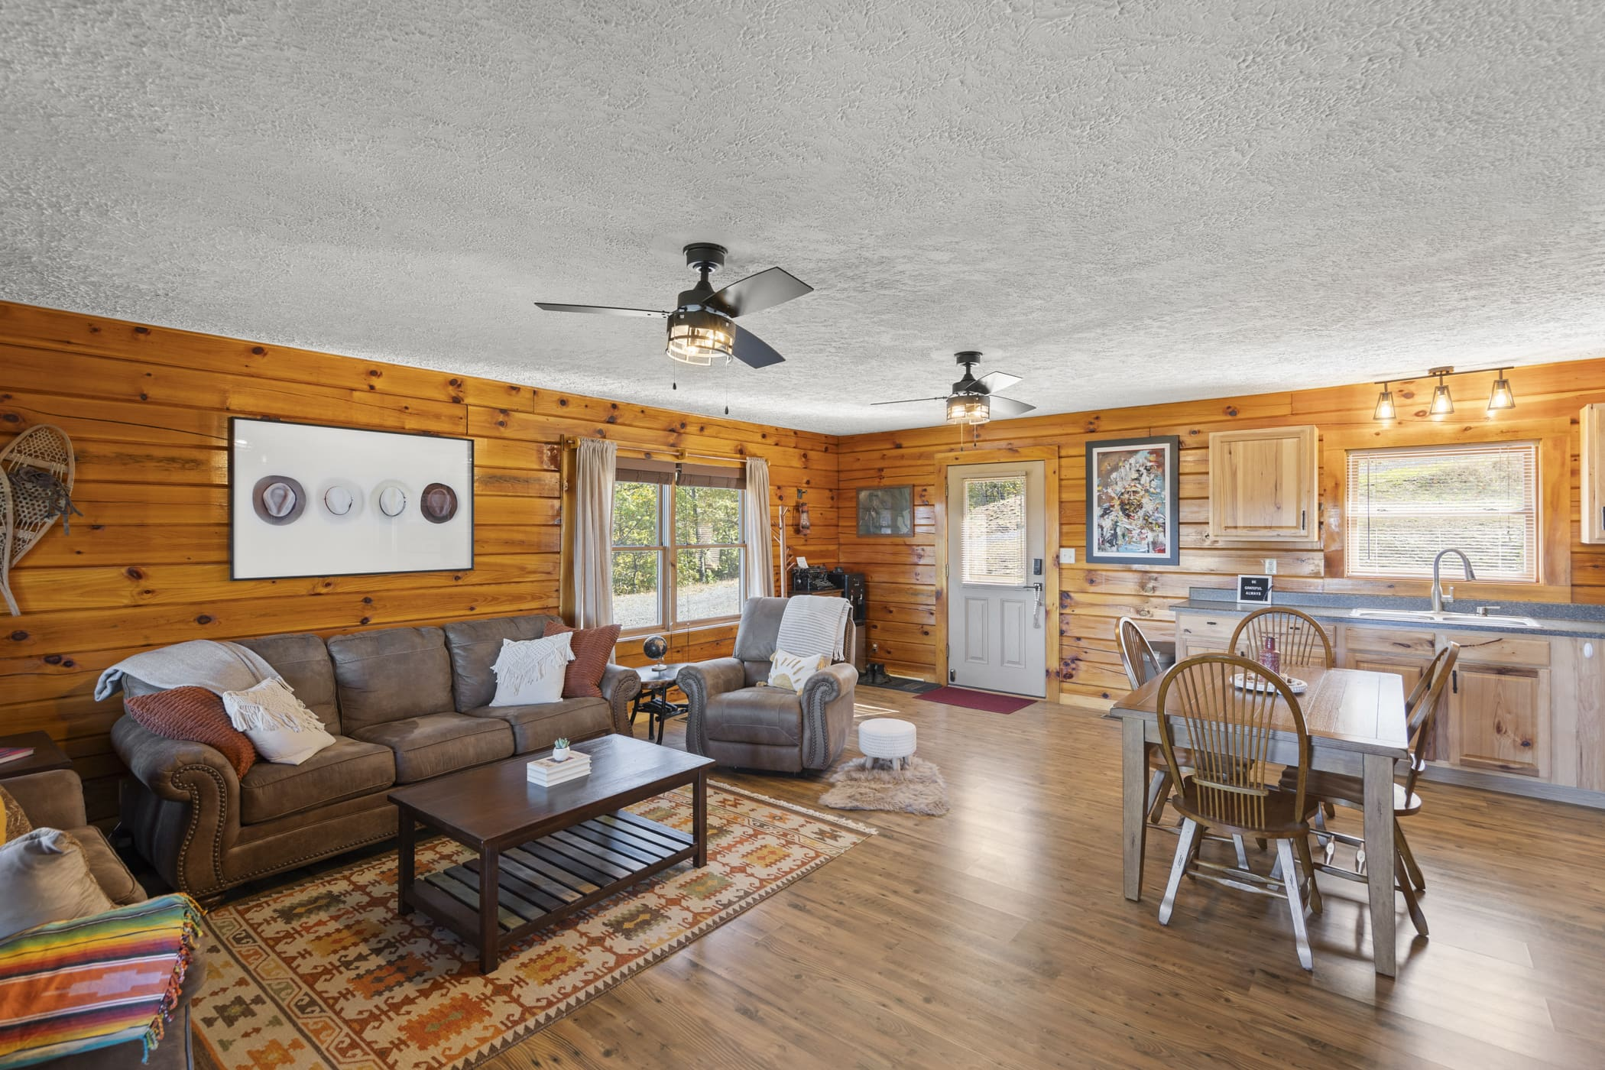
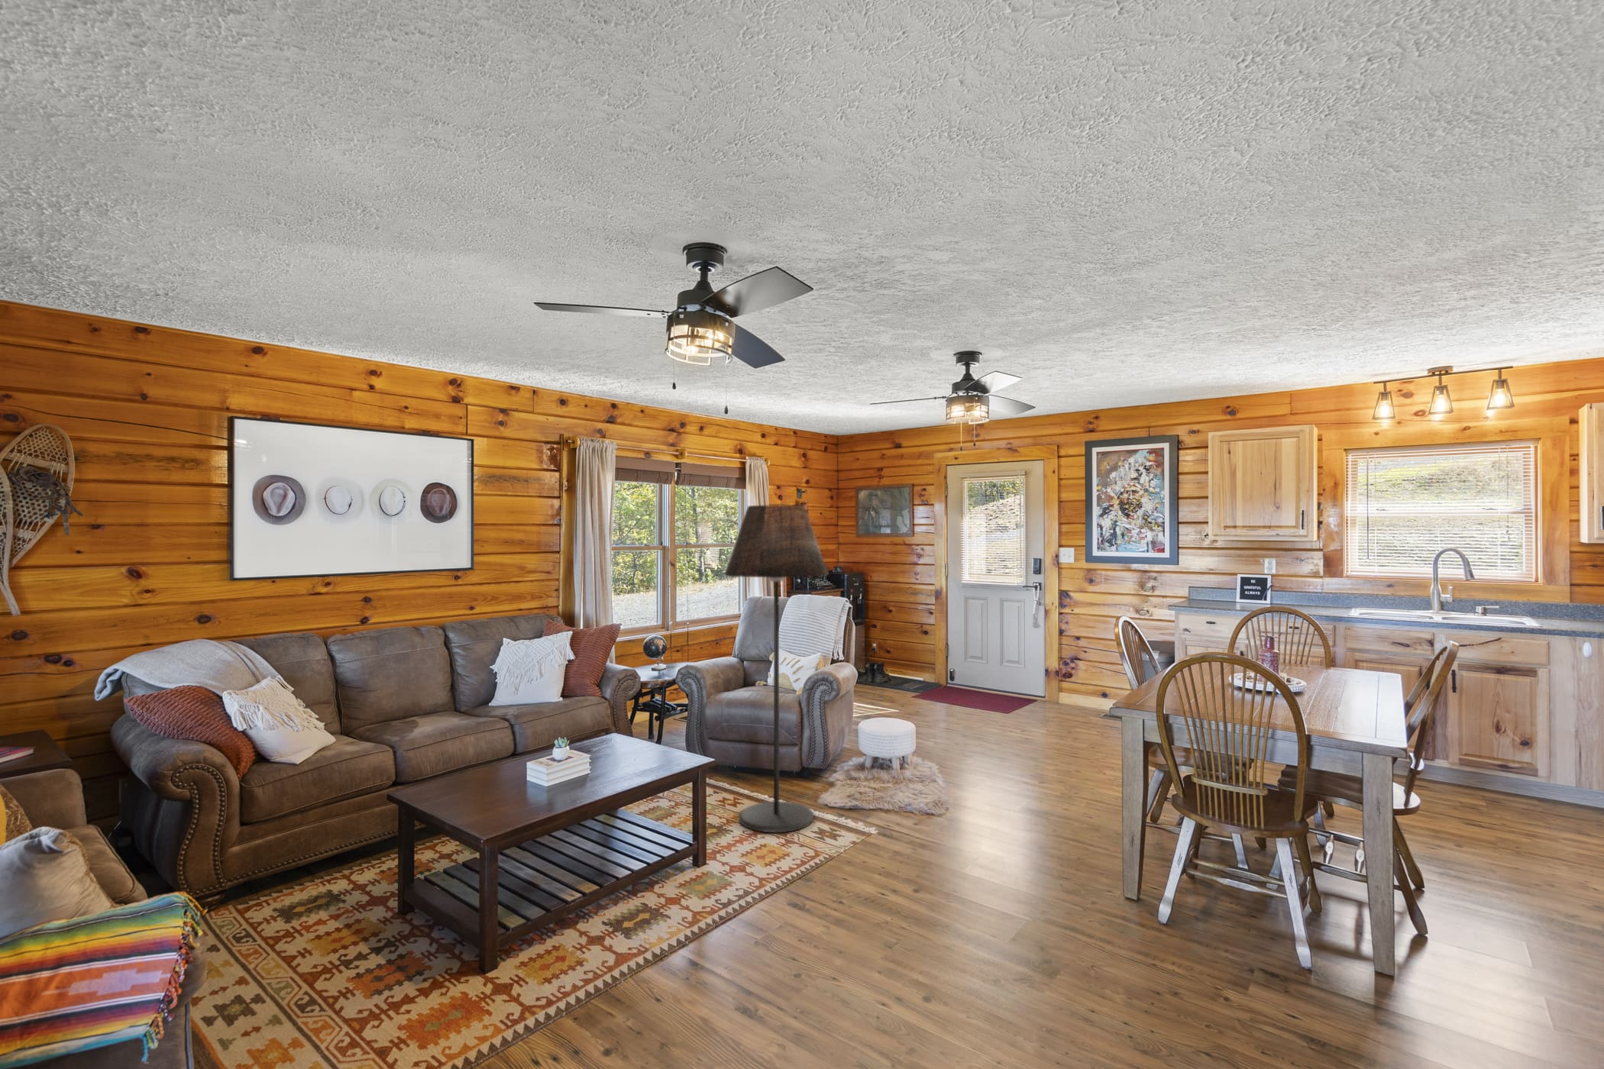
+ floor lamp [722,505,829,834]
